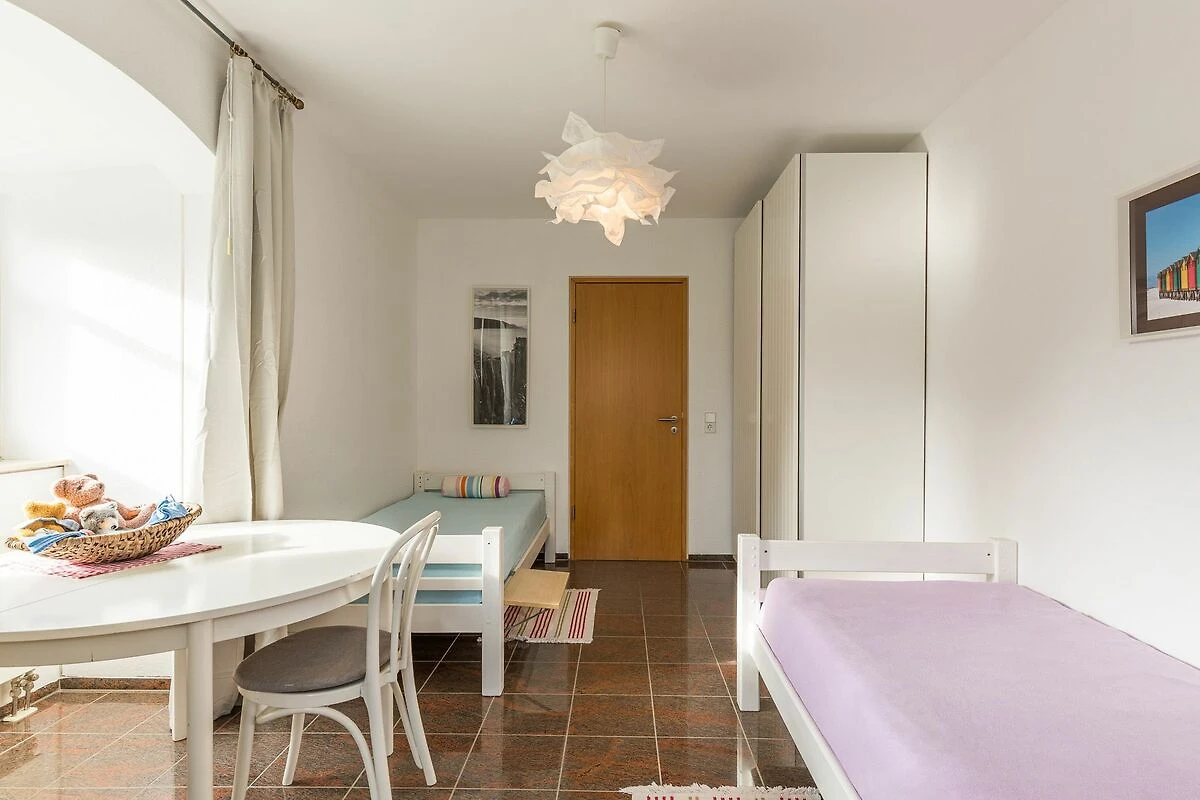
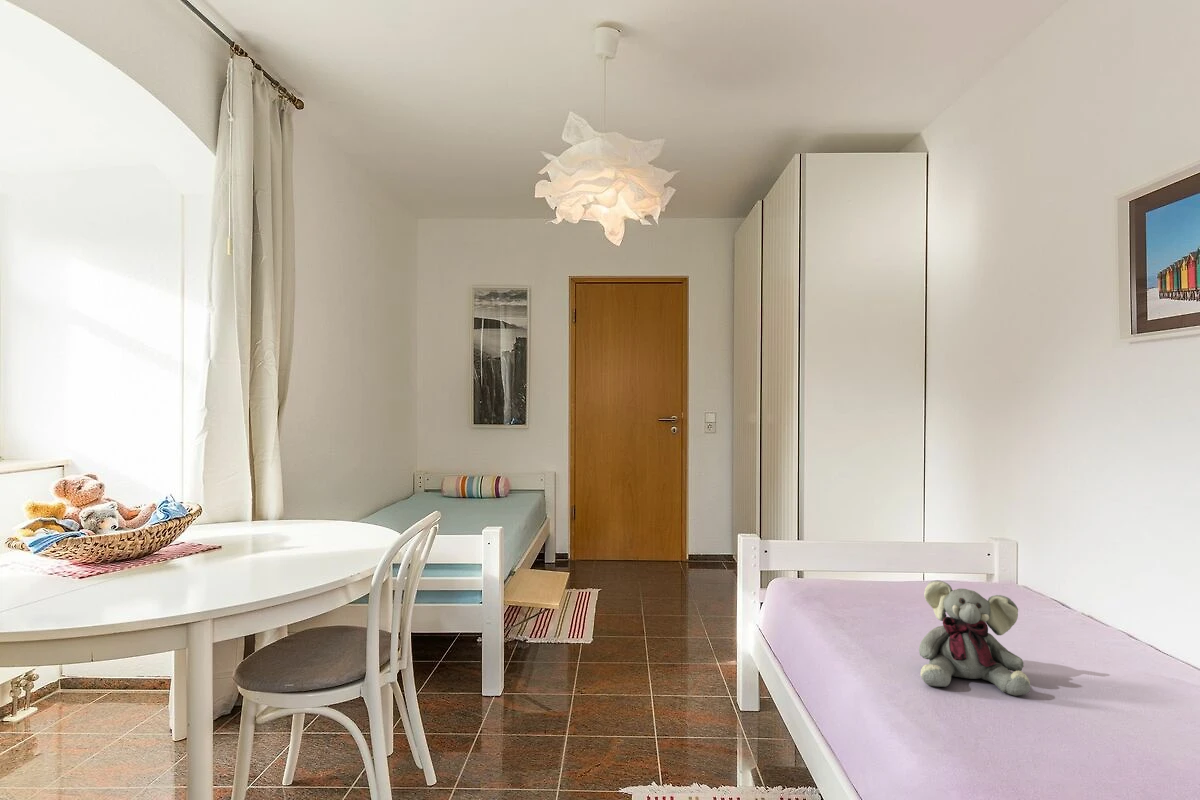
+ plush elephant [918,579,1031,697]
